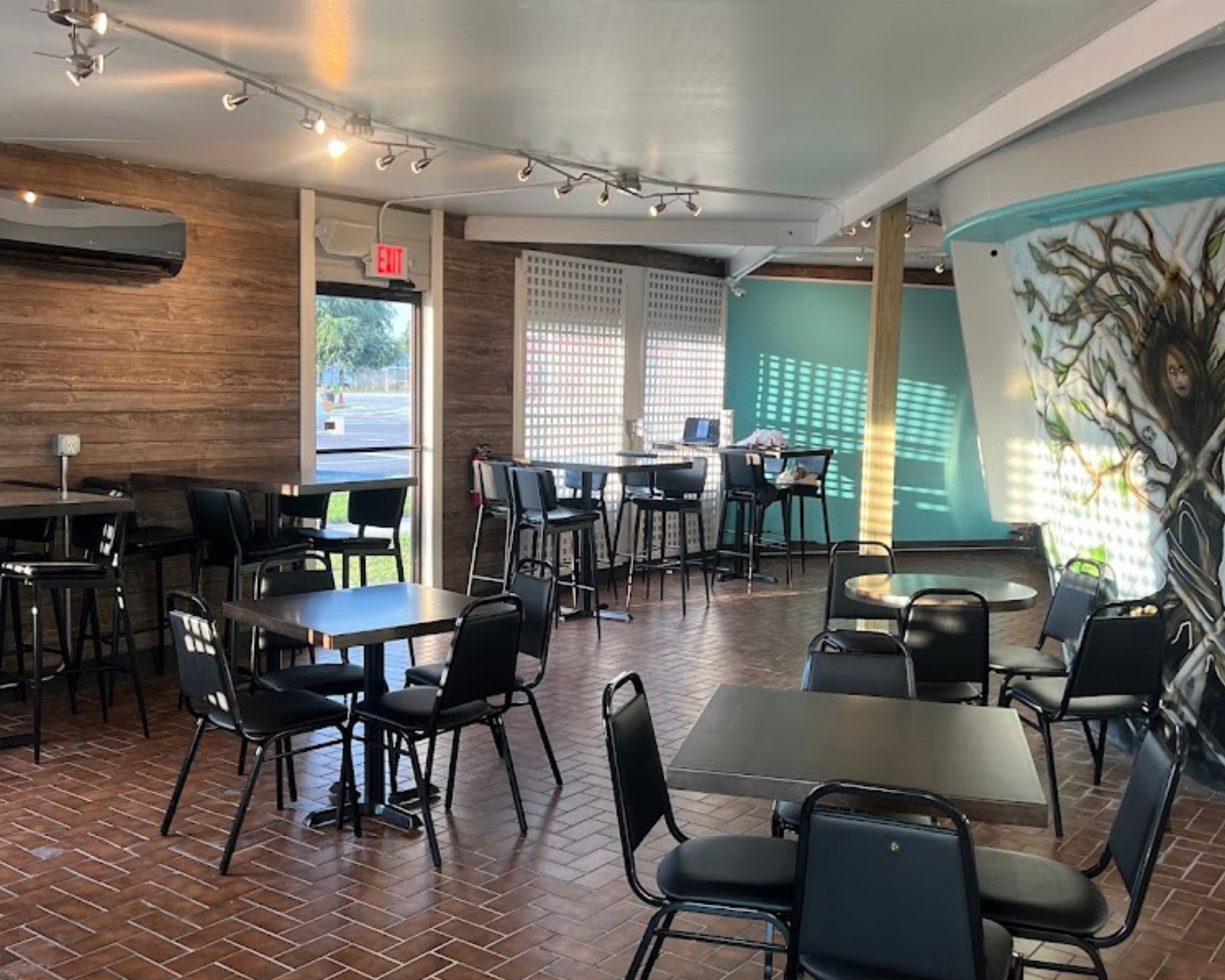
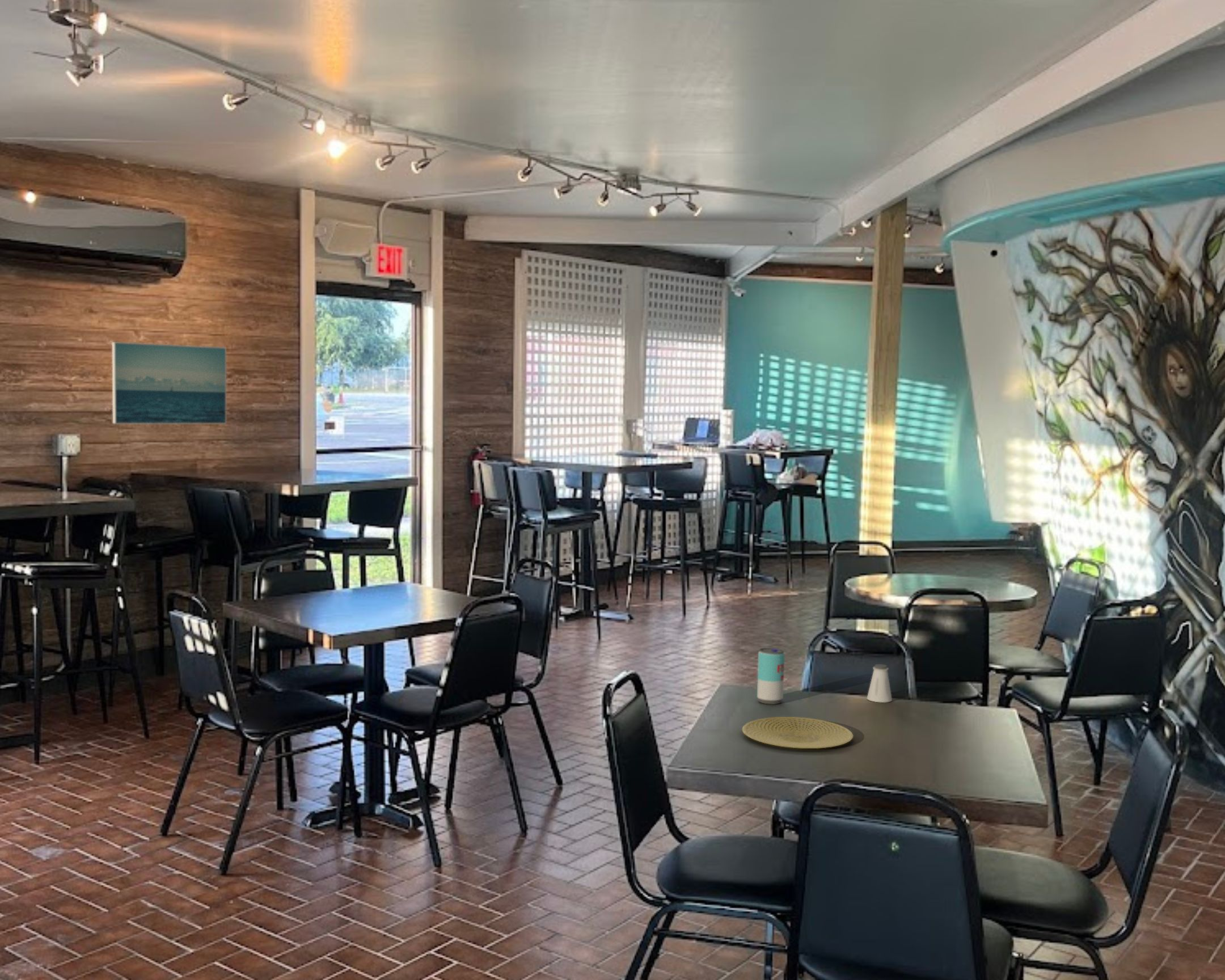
+ saltshaker [867,664,893,703]
+ beverage can [757,647,785,705]
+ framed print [111,341,227,424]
+ plate [742,716,854,749]
